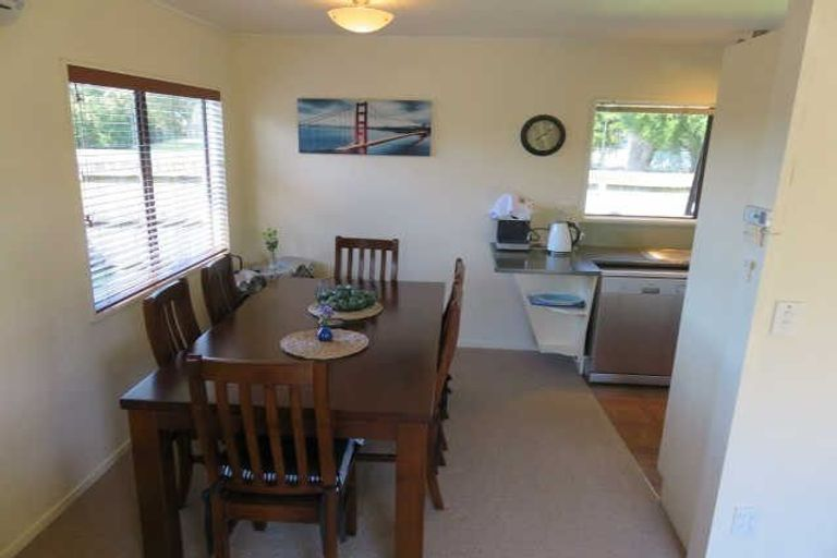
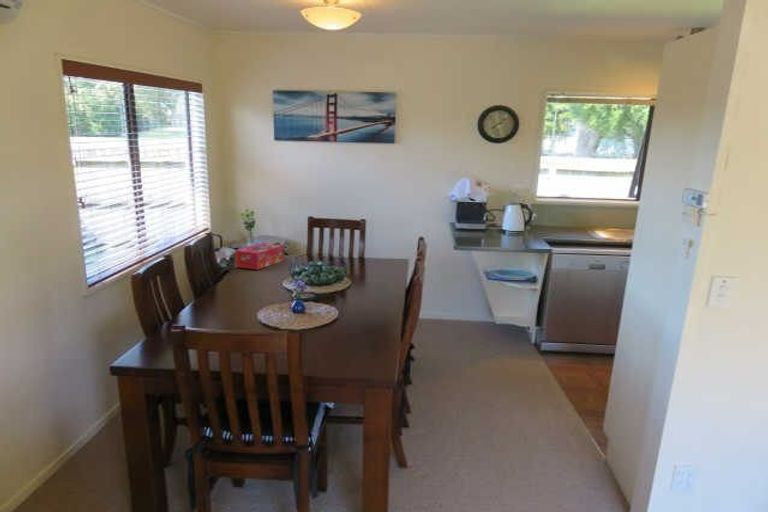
+ tissue box [234,242,285,271]
